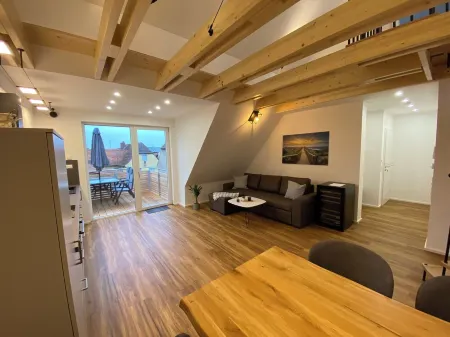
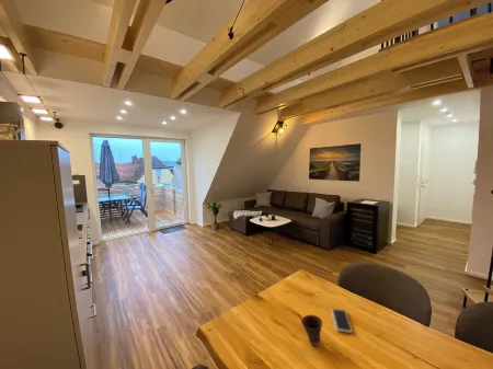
+ smartphone [331,308,354,334]
+ cup [300,314,323,347]
